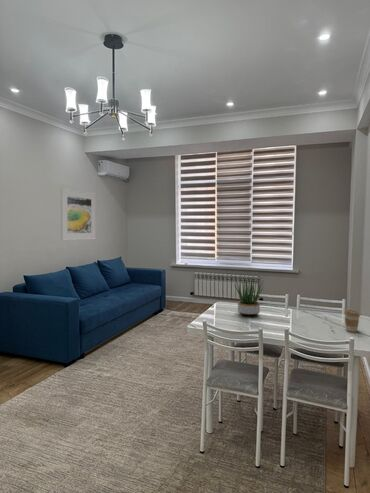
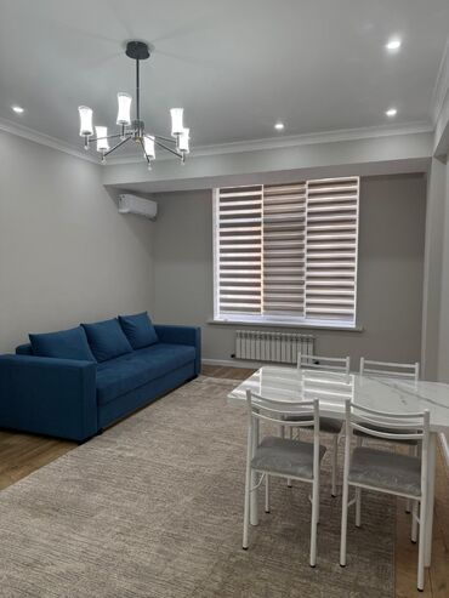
- coffee cup [343,309,361,333]
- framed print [60,187,97,242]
- potted plant [234,275,264,317]
